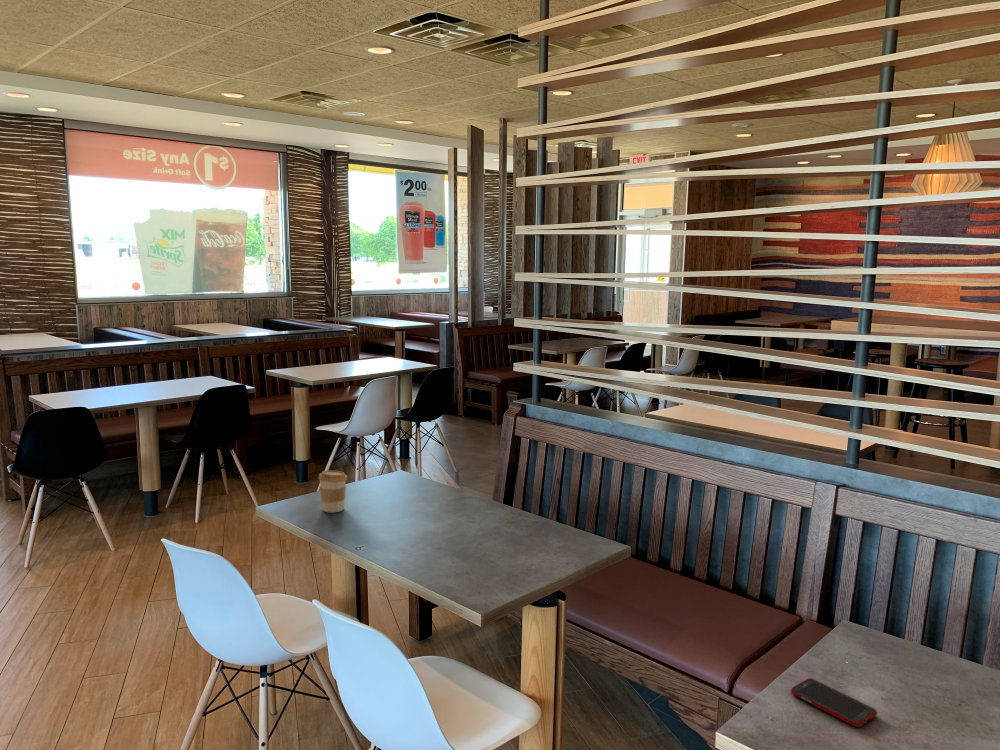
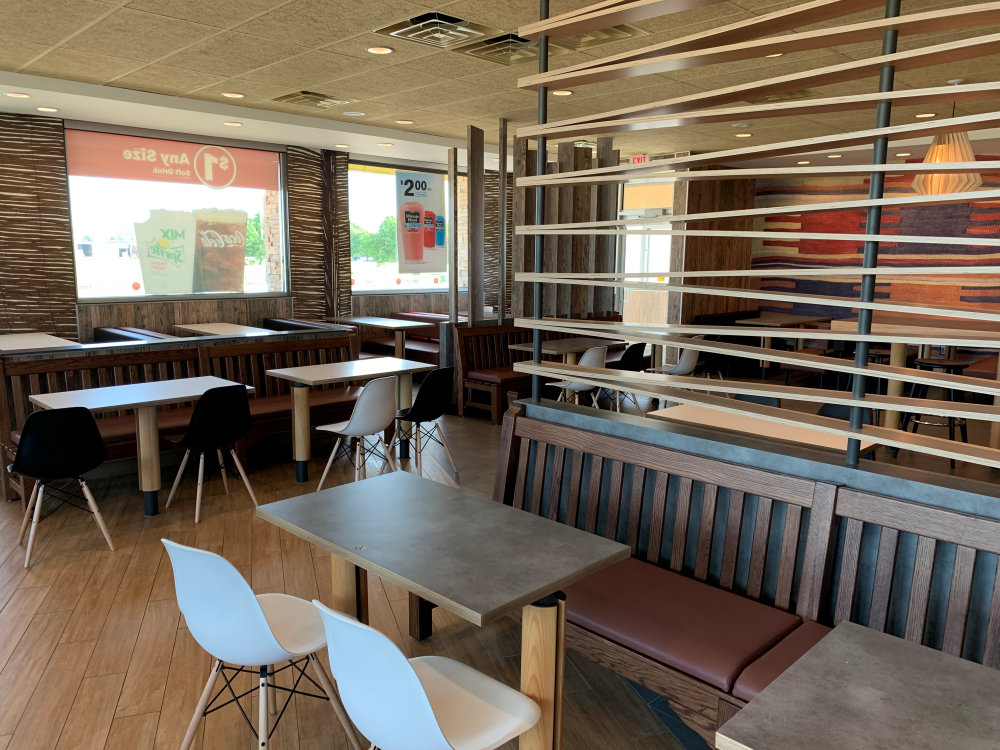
- cell phone [790,677,878,728]
- coffee cup [318,470,348,513]
